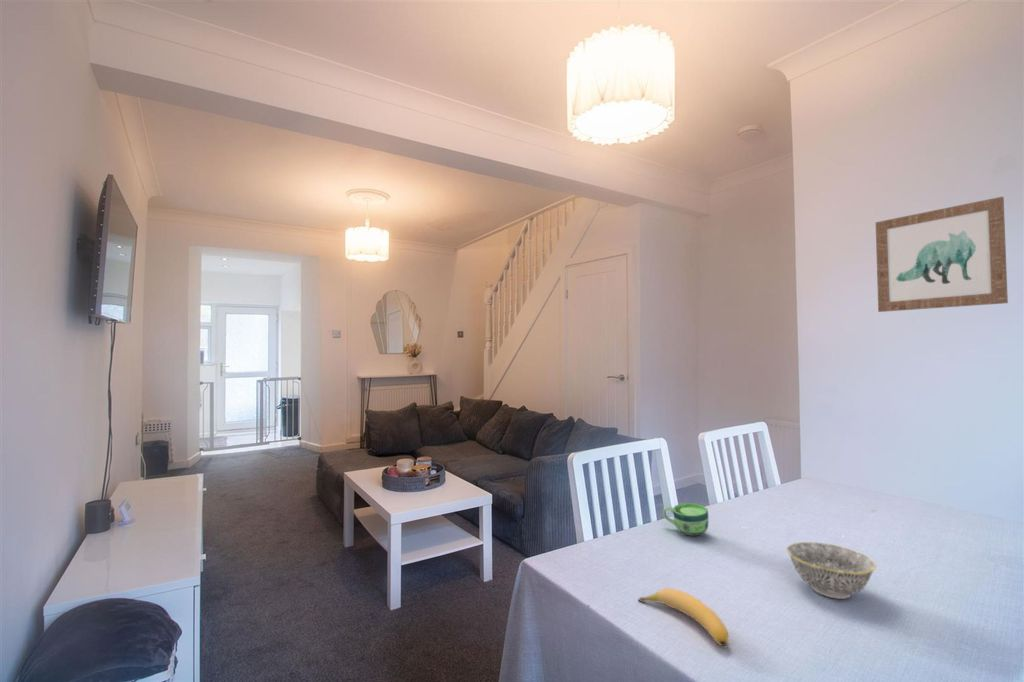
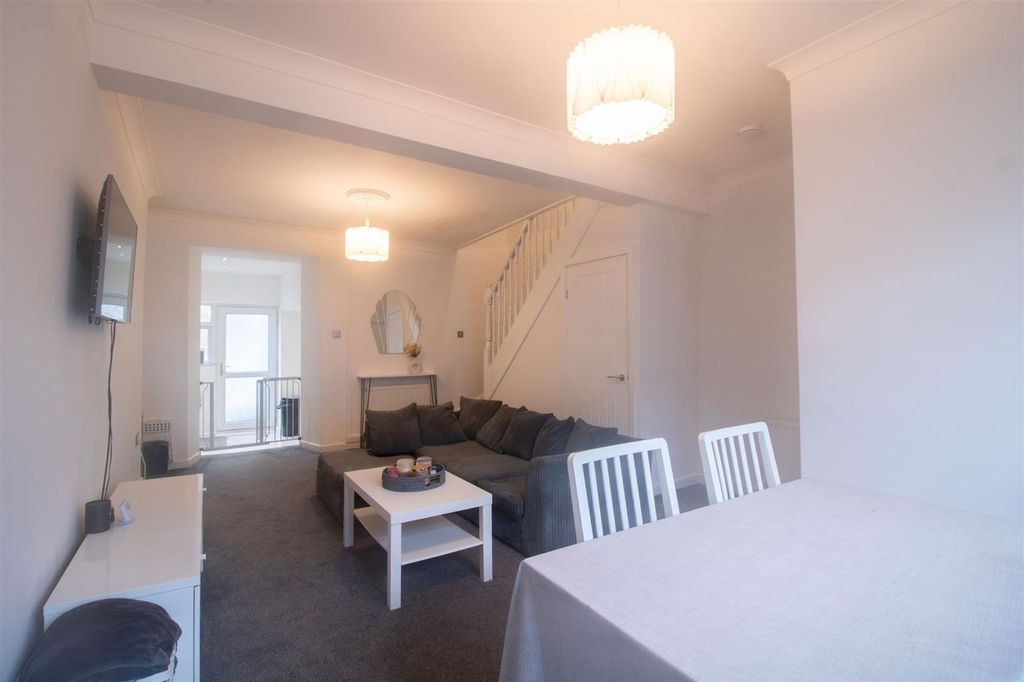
- banana [637,587,730,647]
- bowl [786,541,877,600]
- wall art [875,196,1009,313]
- cup [662,502,710,537]
